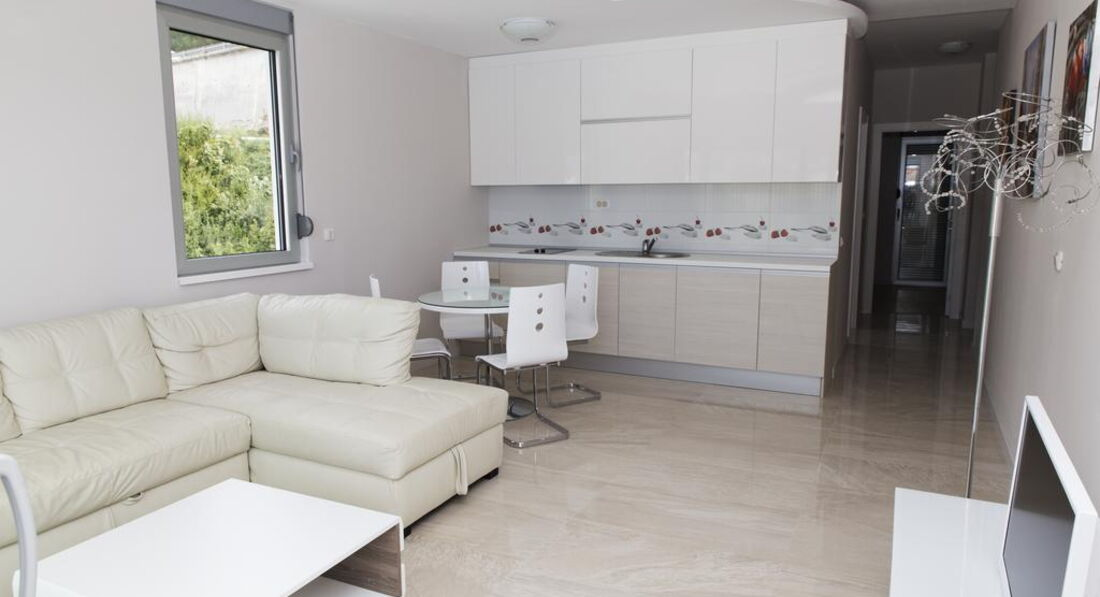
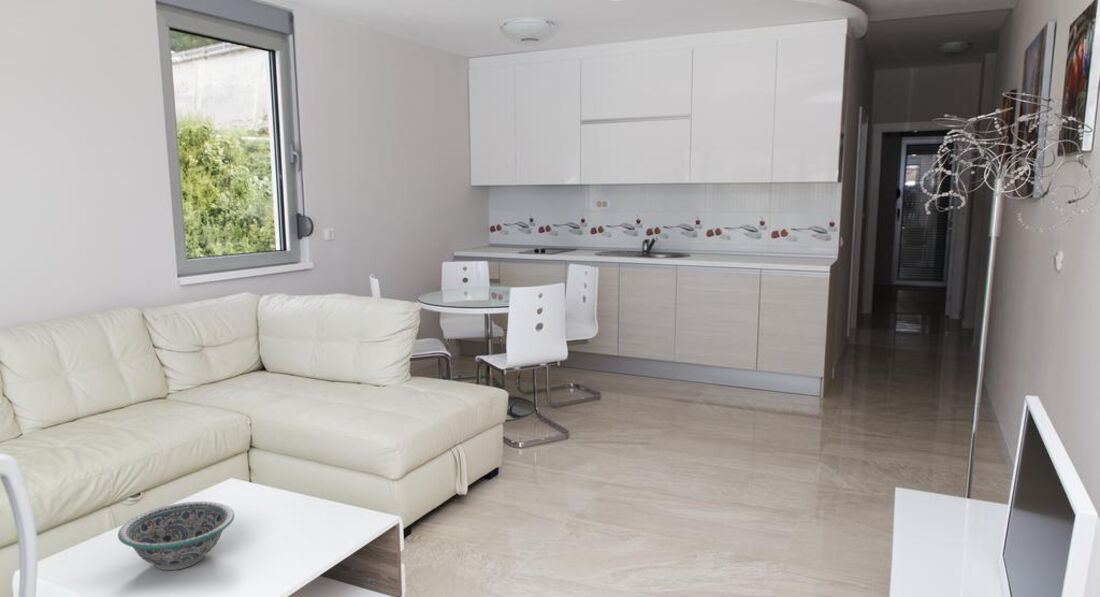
+ decorative bowl [117,501,235,571]
